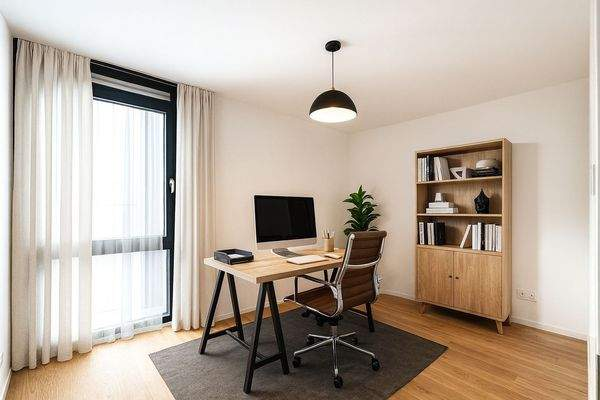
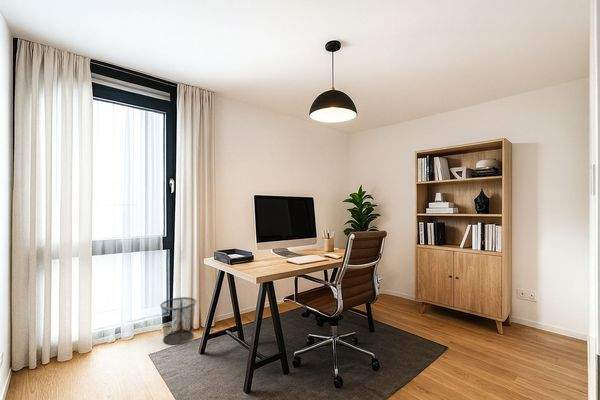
+ waste bin [159,296,197,346]
